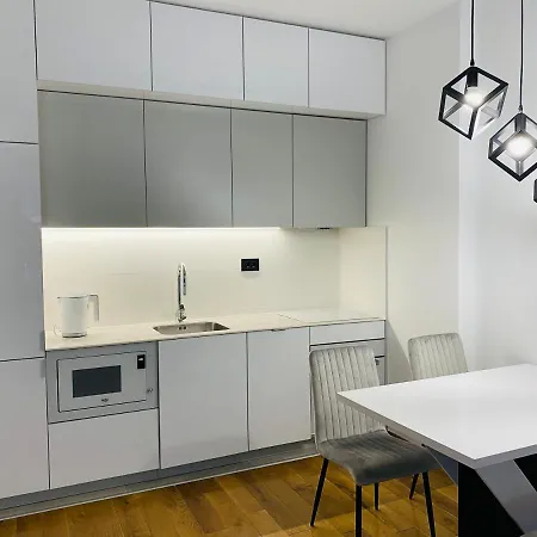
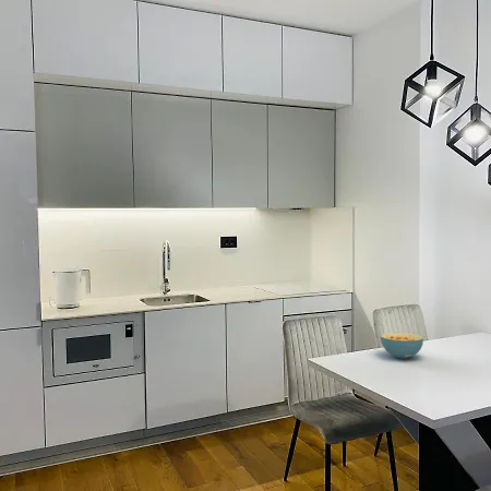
+ cereal bowl [380,332,424,360]
